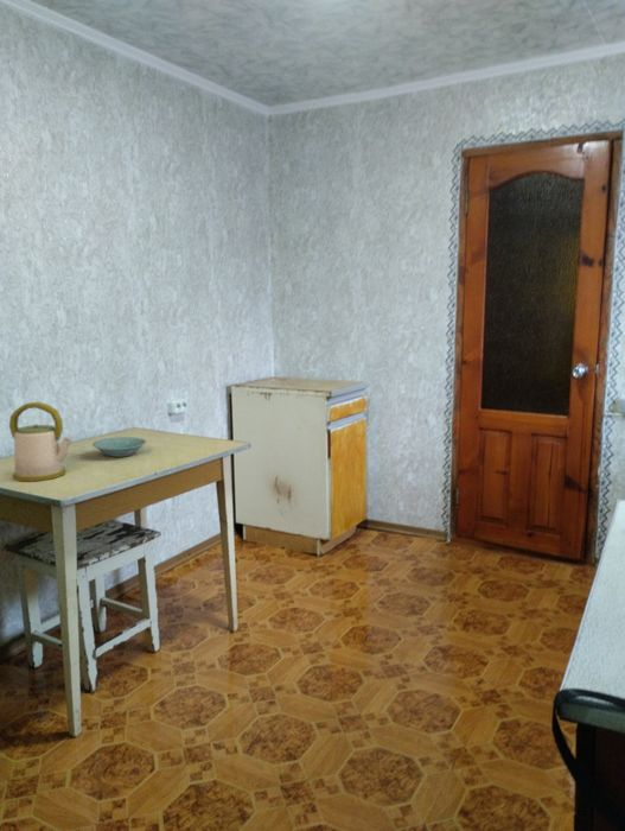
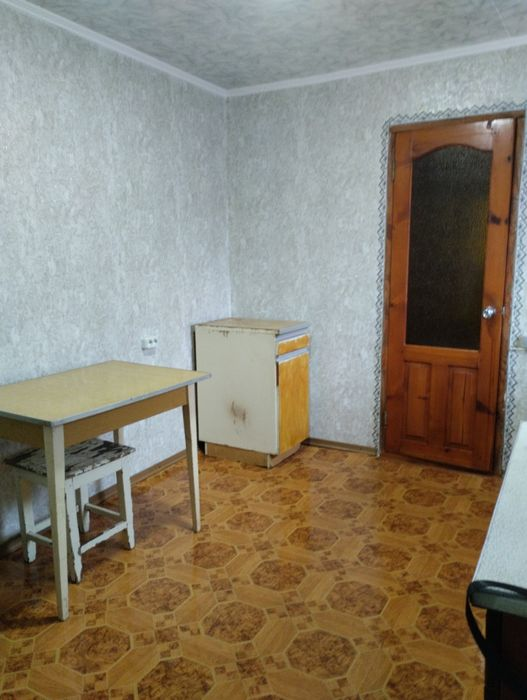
- bowl [91,436,148,458]
- kettle [8,401,72,482]
